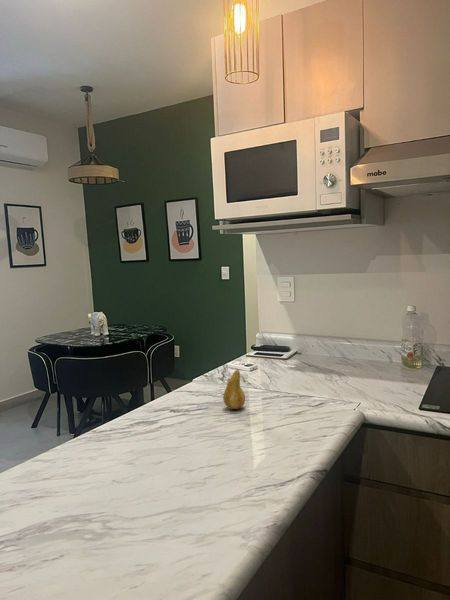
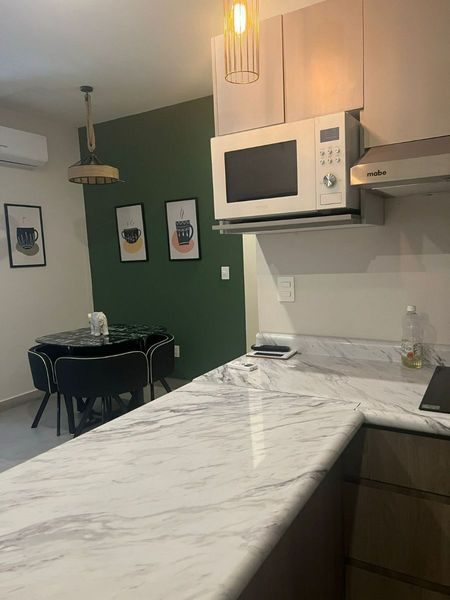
- fruit [222,368,246,410]
